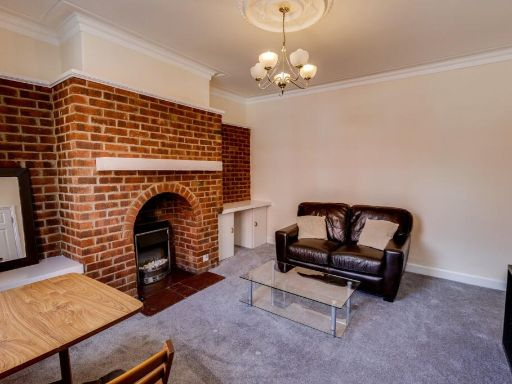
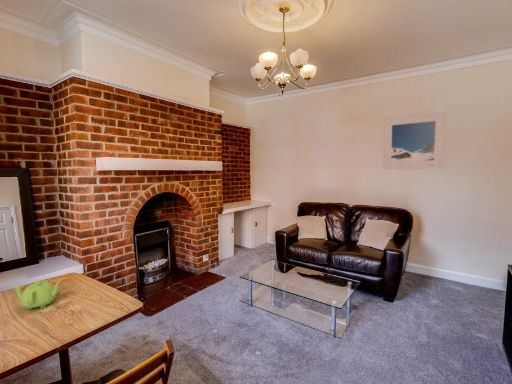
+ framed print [382,111,447,170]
+ teapot [12,279,62,311]
